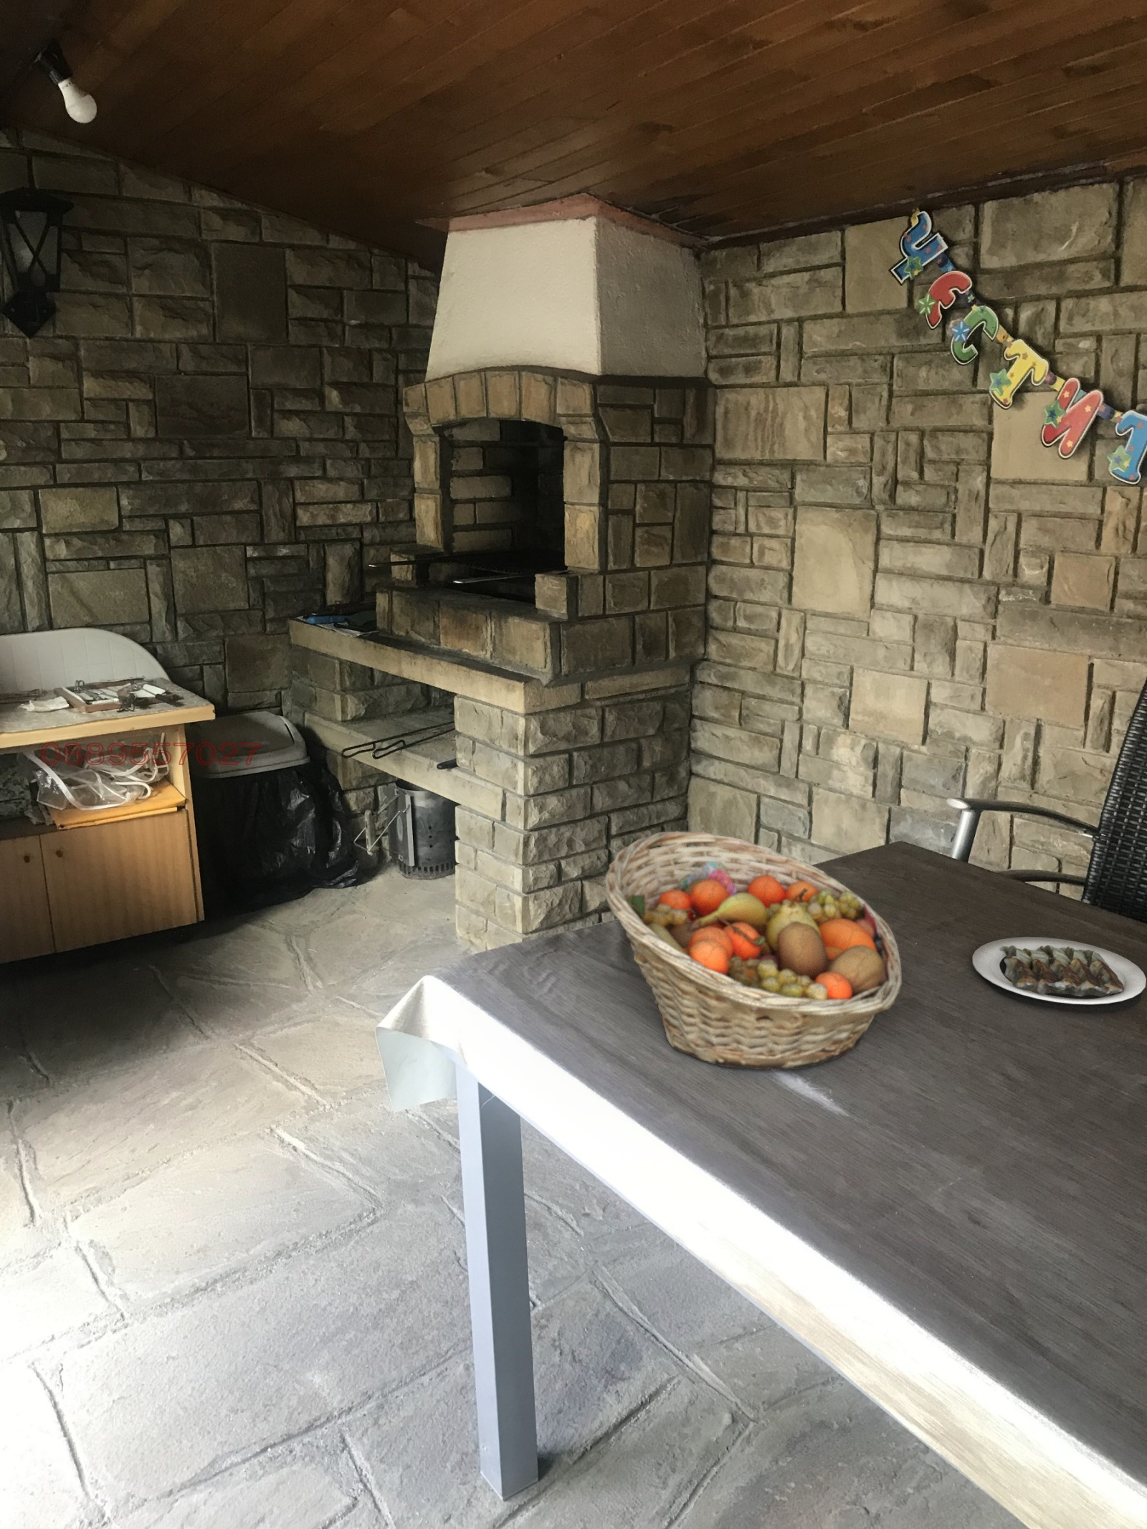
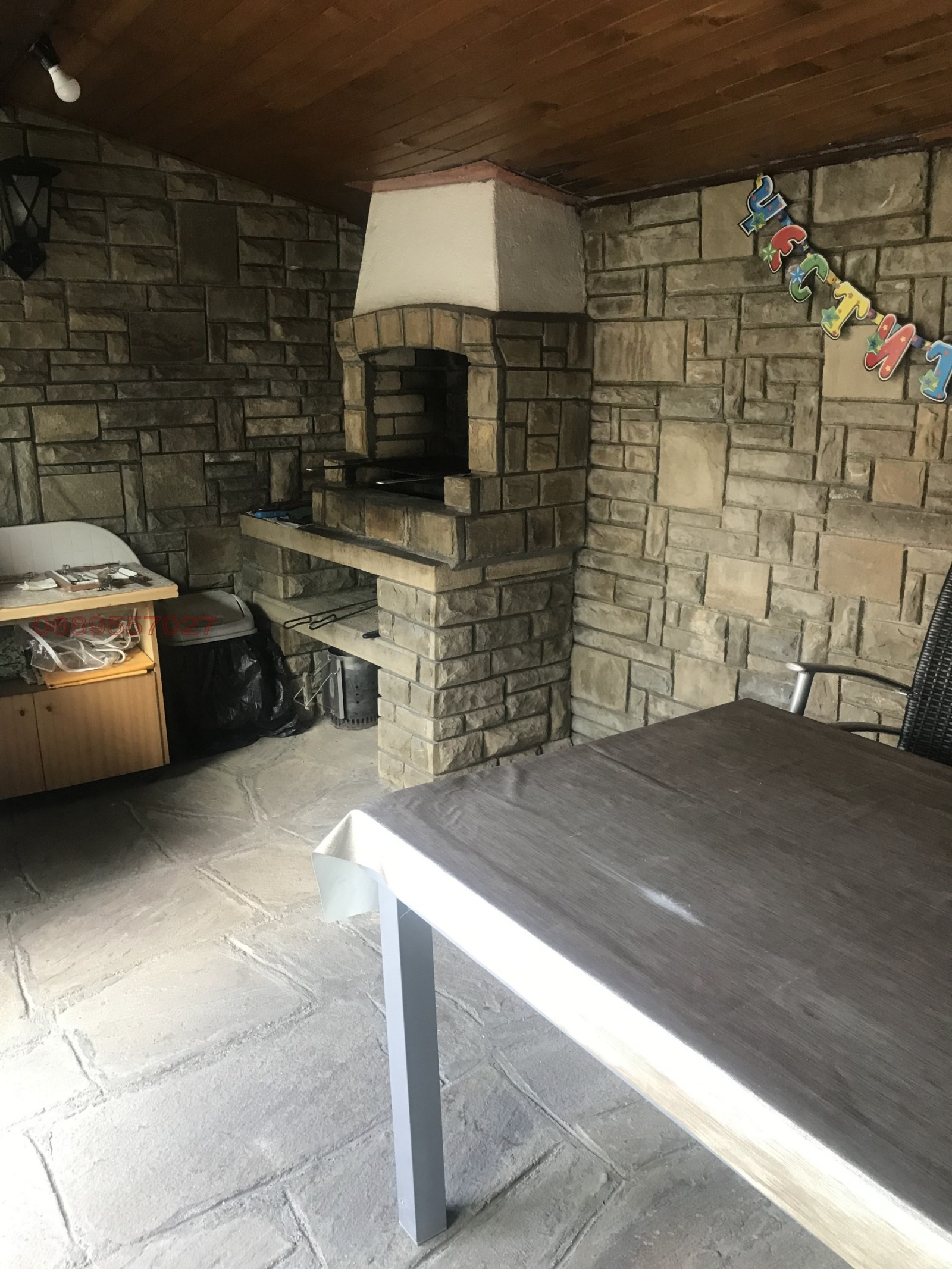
- plate [971,936,1147,1012]
- fruit basket [604,830,902,1071]
